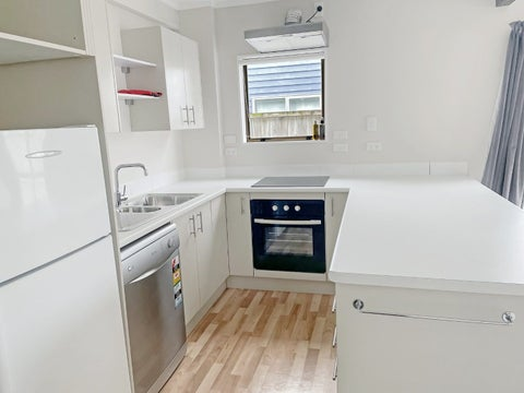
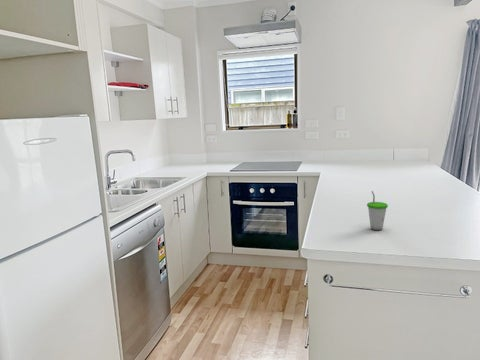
+ cup [366,190,389,231]
